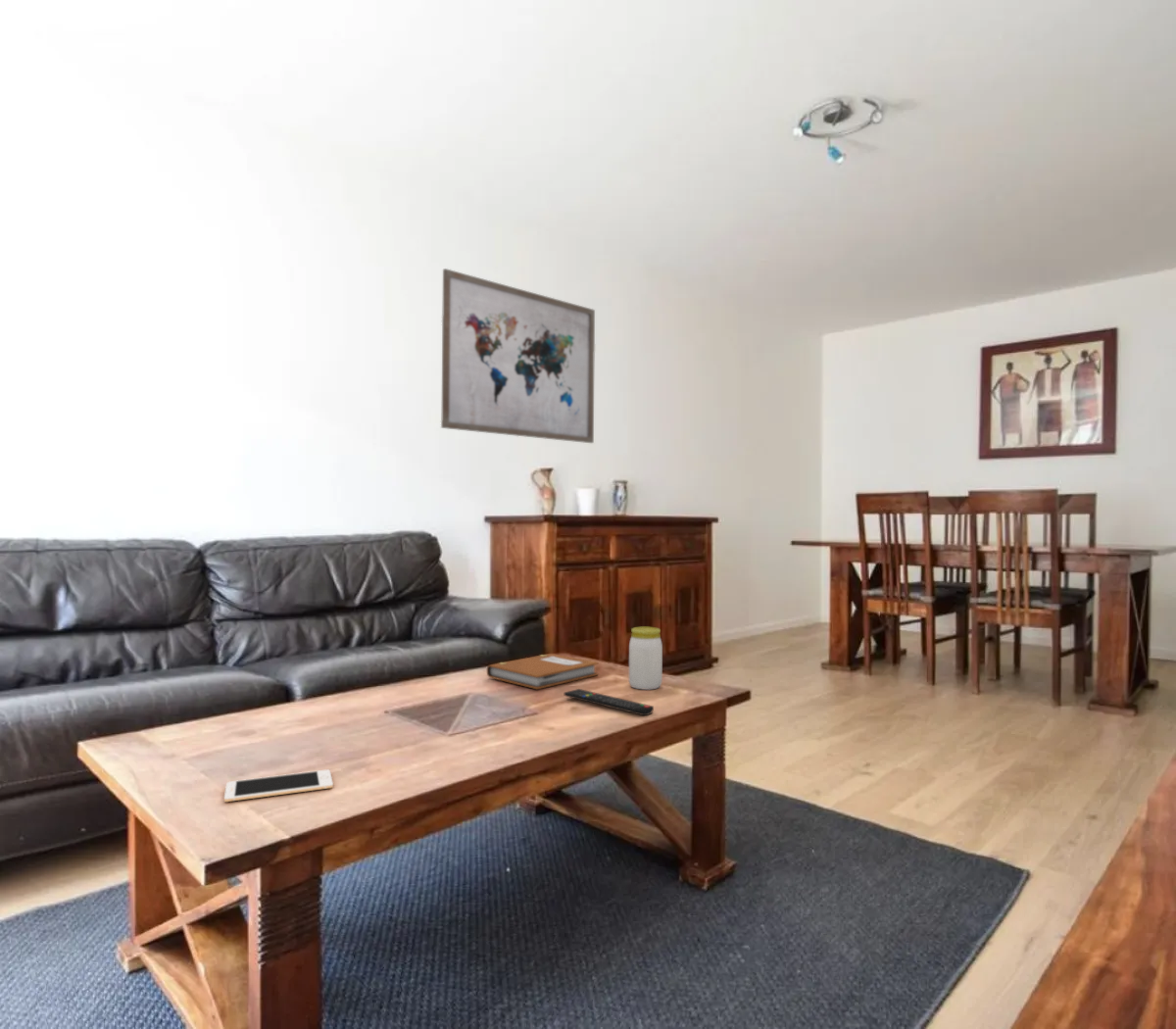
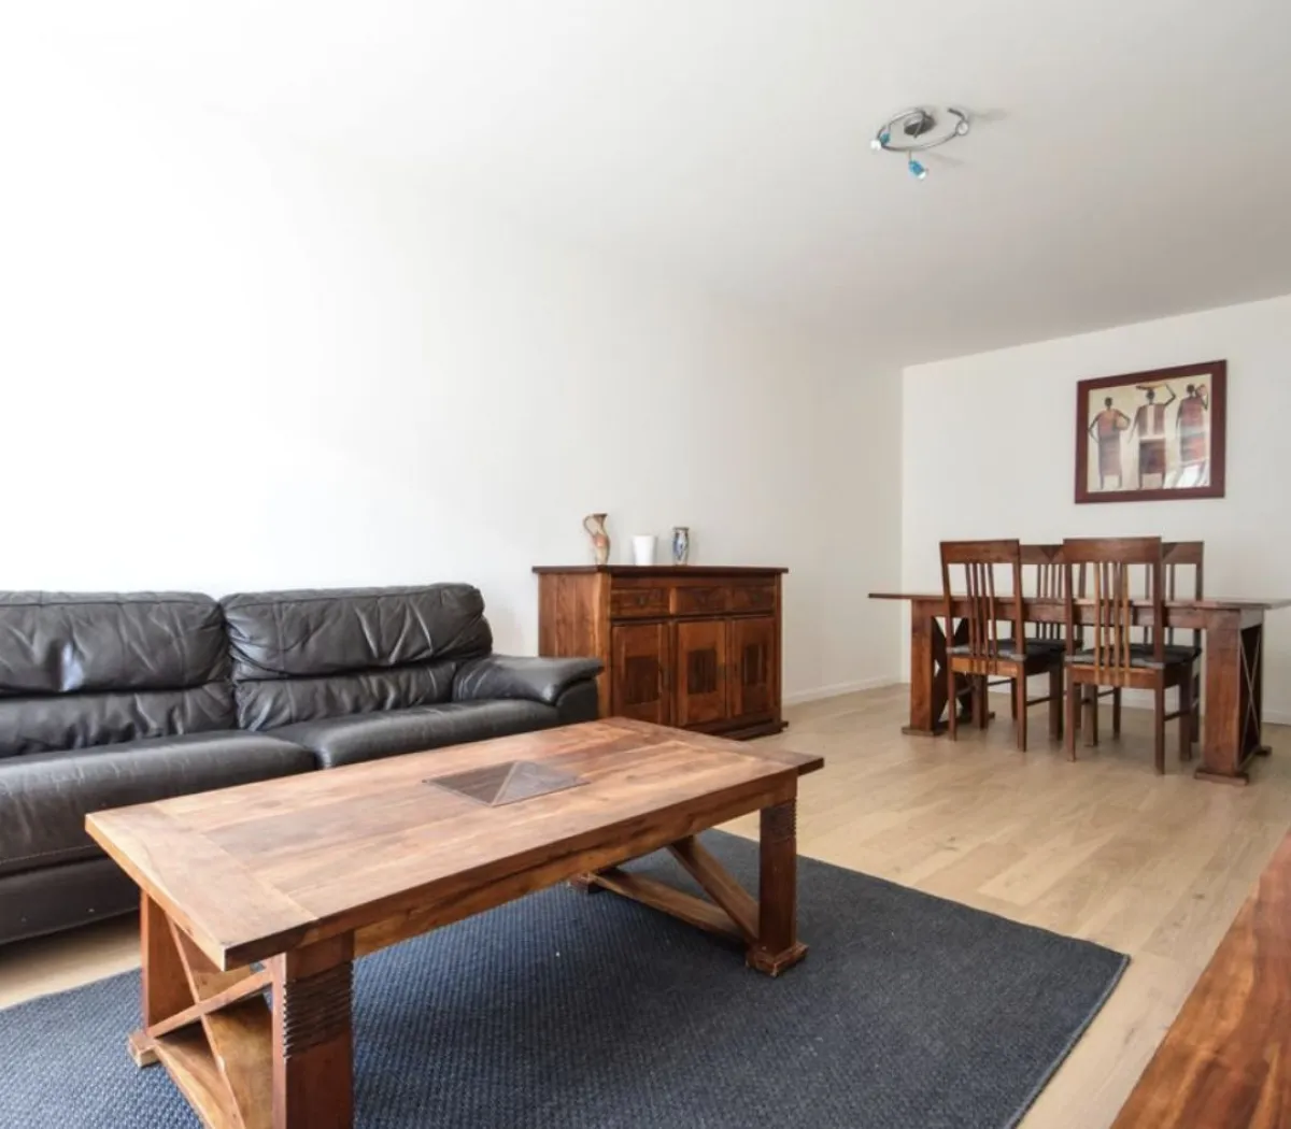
- wall art [440,268,596,444]
- jar [628,626,663,691]
- remote control [564,688,655,716]
- notebook [486,653,600,690]
- cell phone [223,768,334,803]
